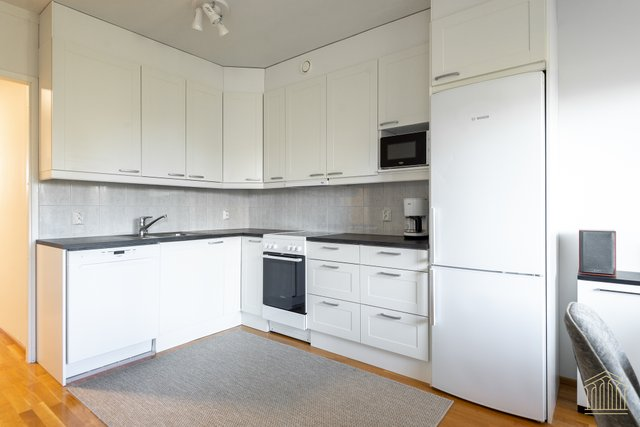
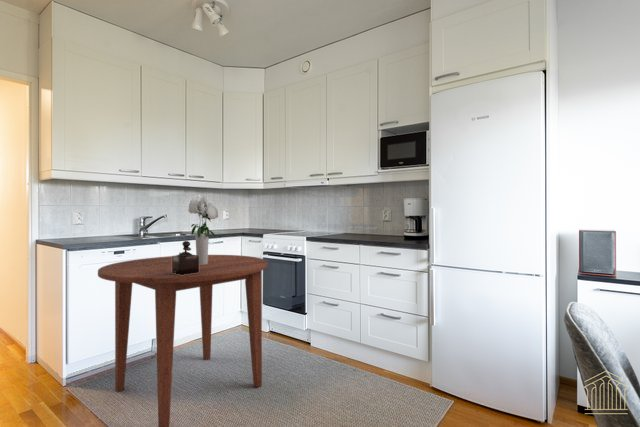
+ dining table [97,254,269,427]
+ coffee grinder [171,240,199,275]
+ bouquet [188,193,219,264]
